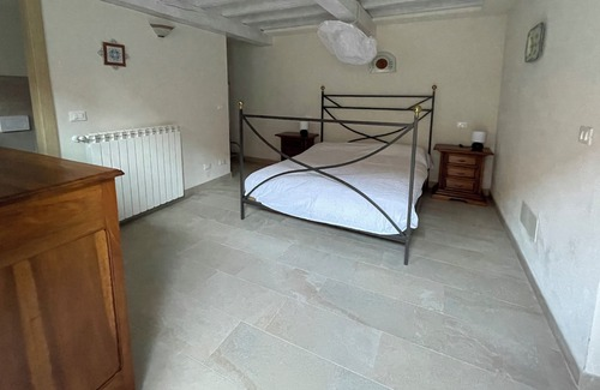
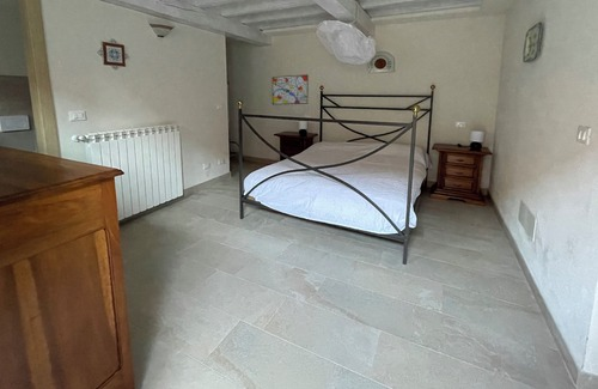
+ wall art [271,73,310,105]
